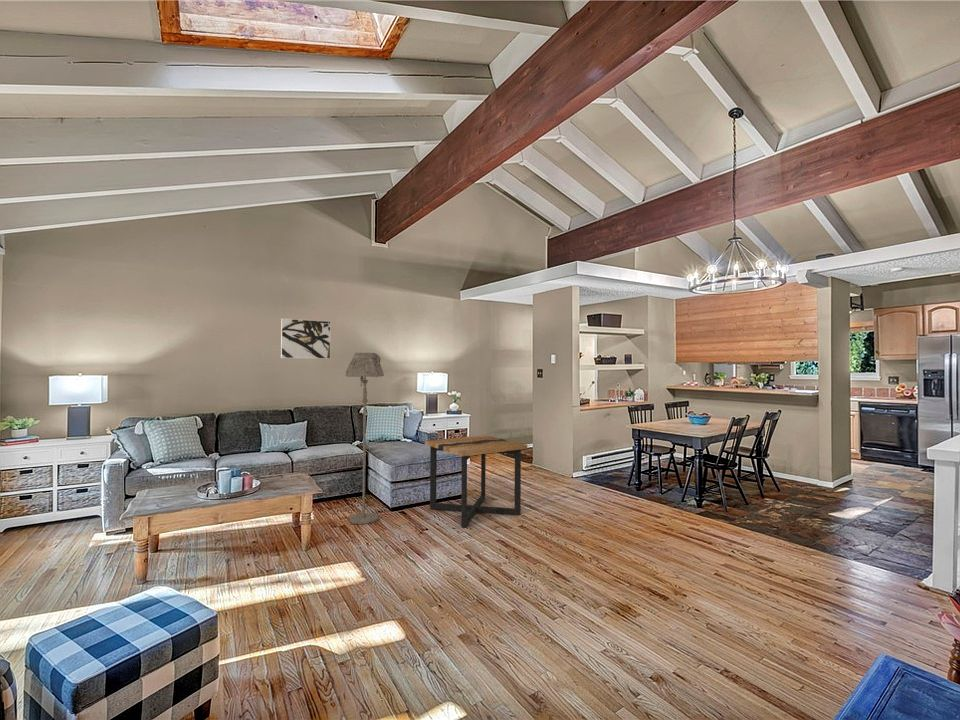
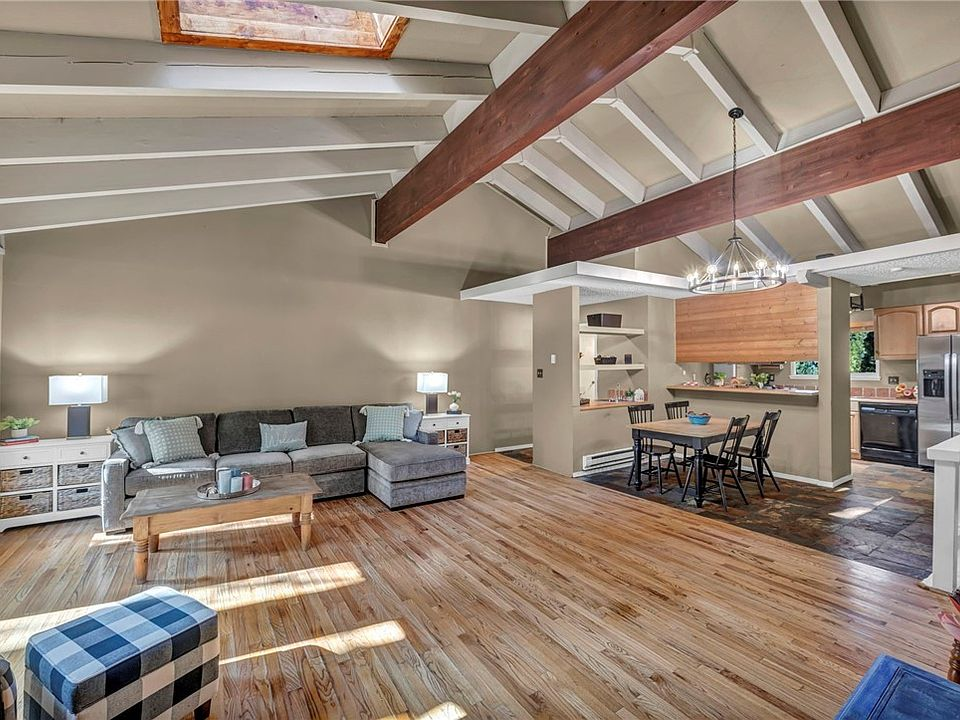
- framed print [280,318,332,360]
- side table [424,434,528,528]
- floor lamp [345,352,385,525]
